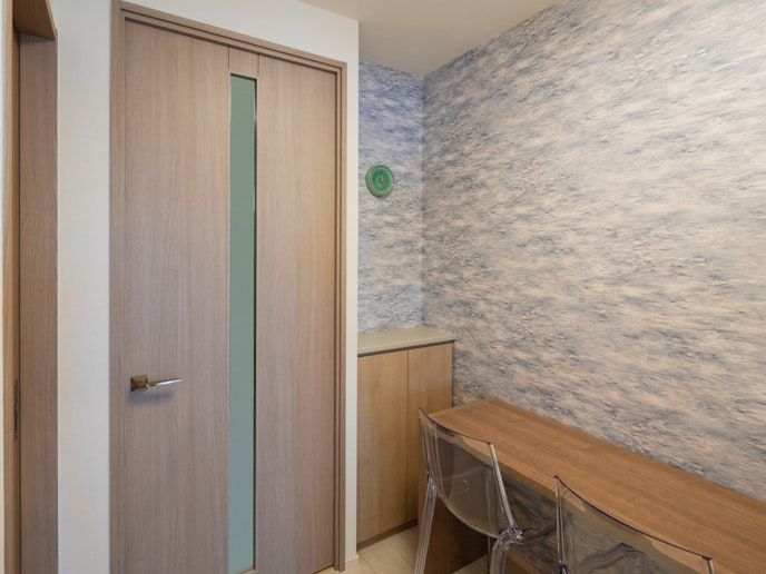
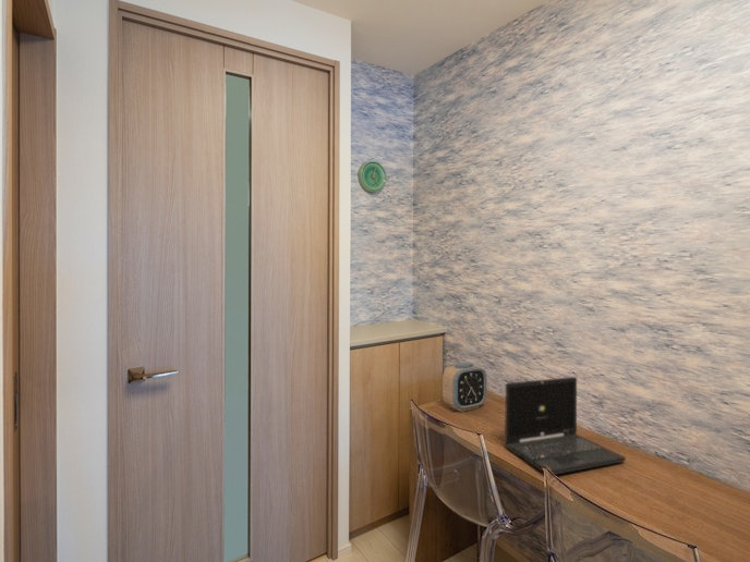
+ alarm clock [441,362,488,413]
+ laptop [504,376,627,476]
